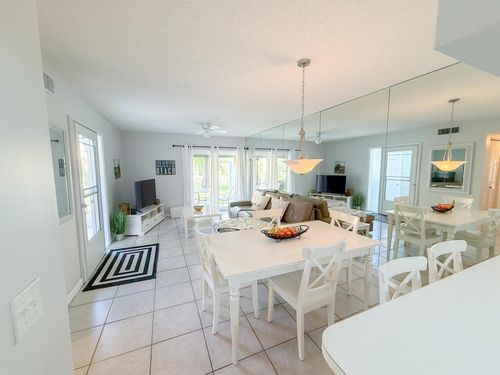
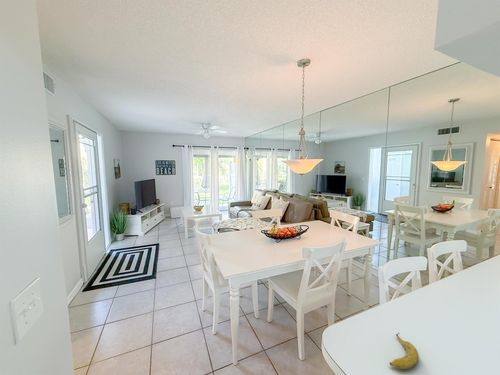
+ banana [389,332,420,370]
